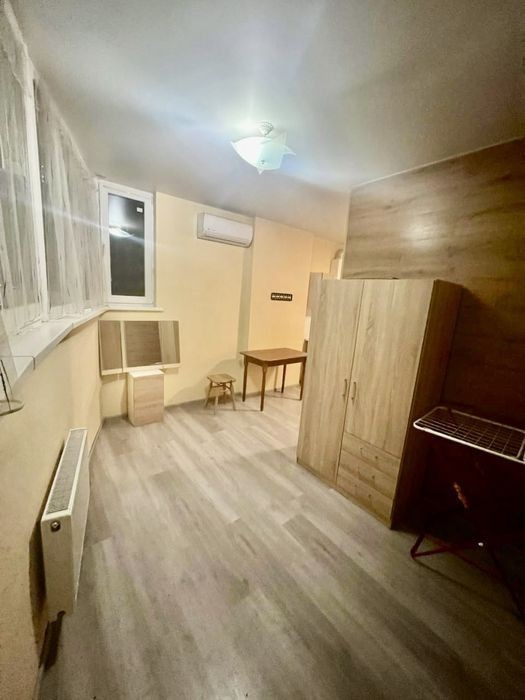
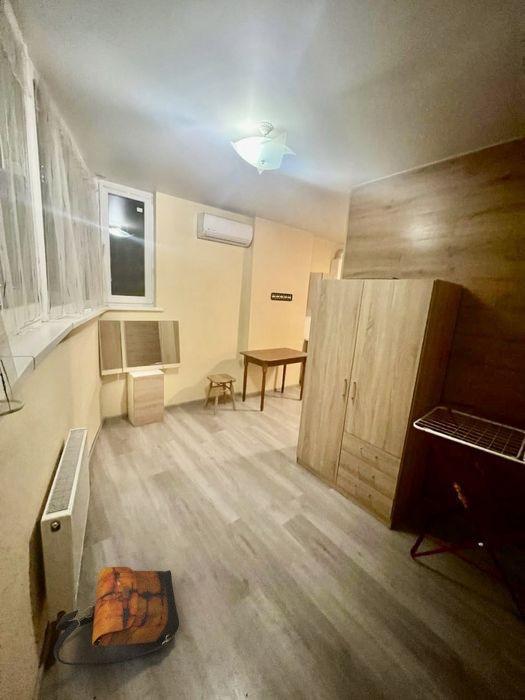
+ backpack [53,566,180,666]
